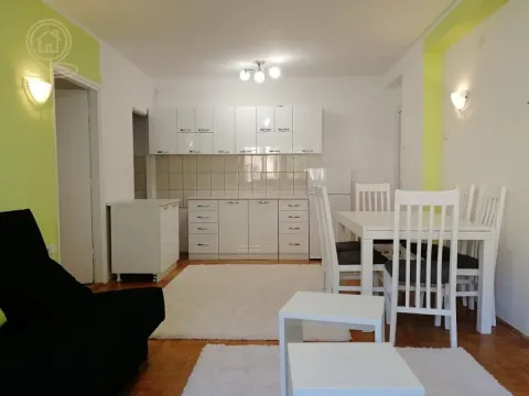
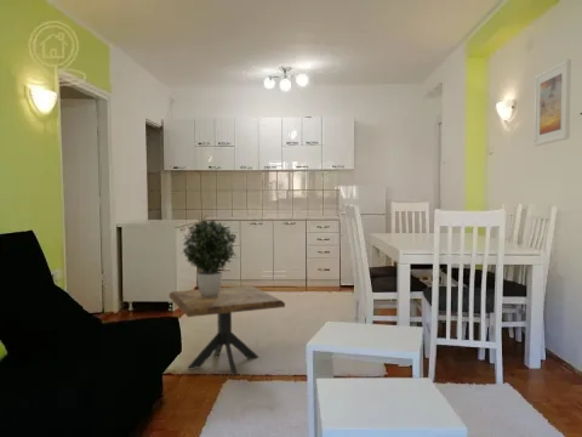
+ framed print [532,58,572,147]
+ potted plant [181,218,238,299]
+ side table [169,284,286,376]
